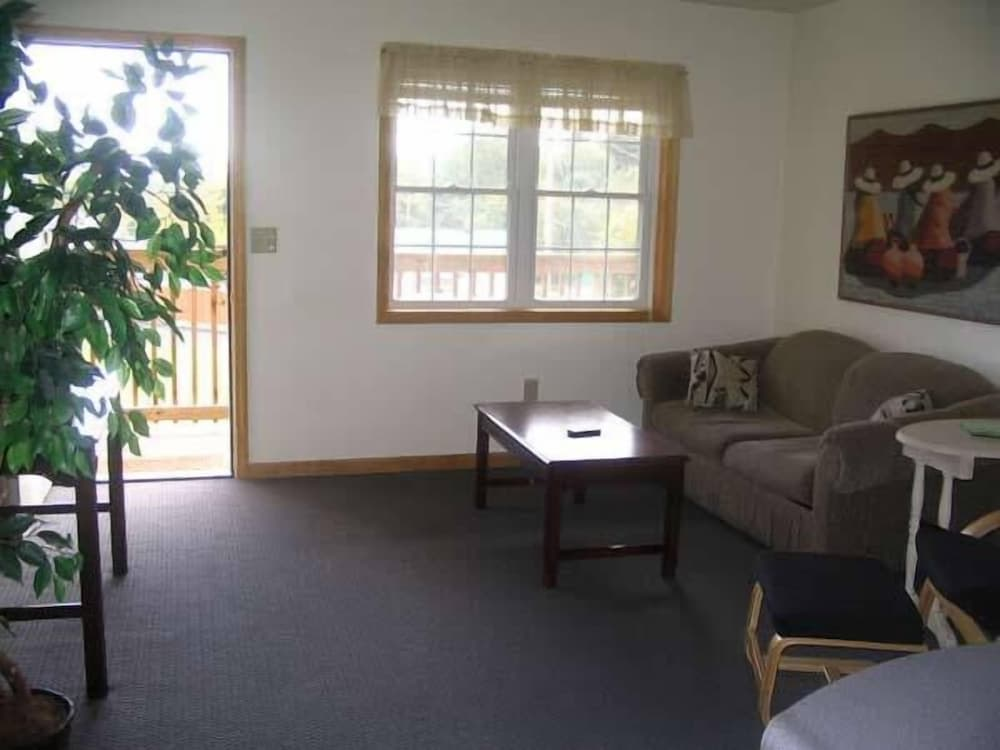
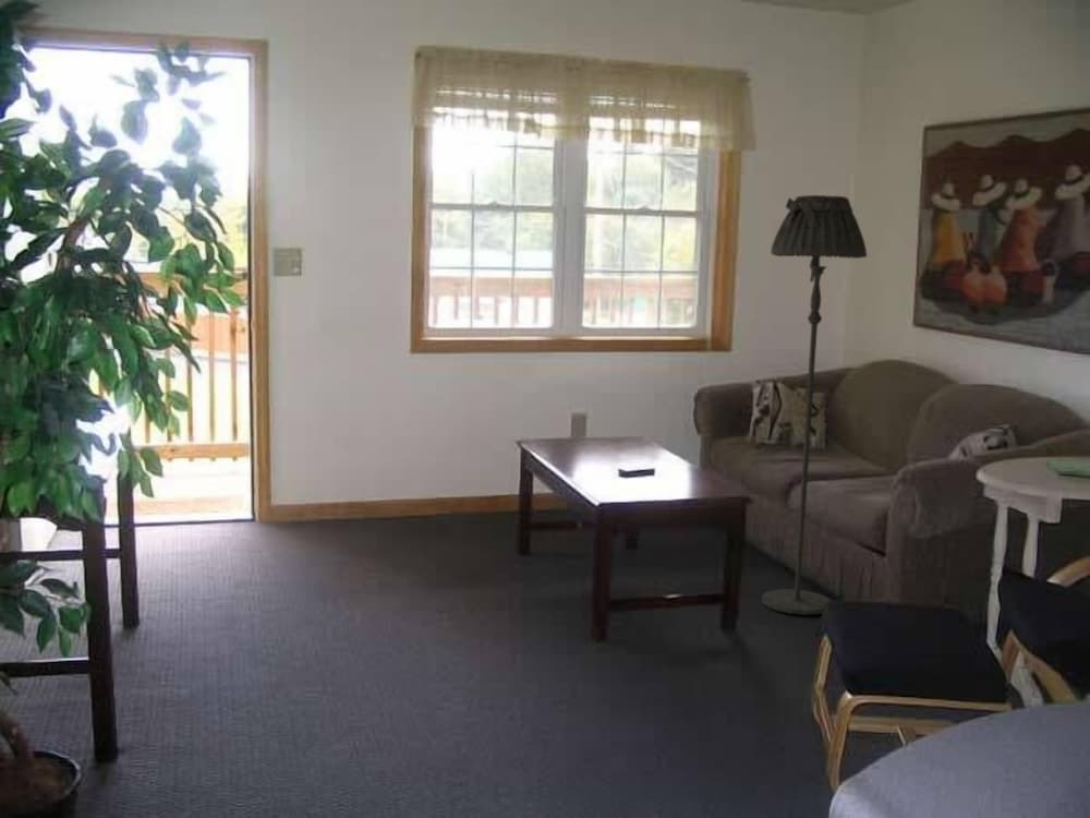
+ floor lamp [761,194,868,616]
